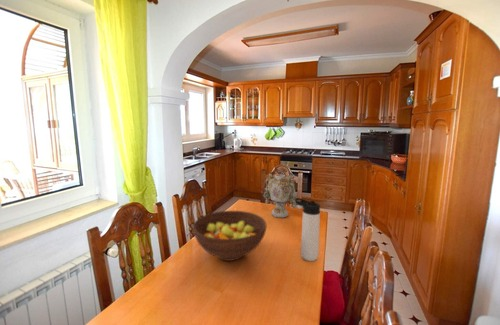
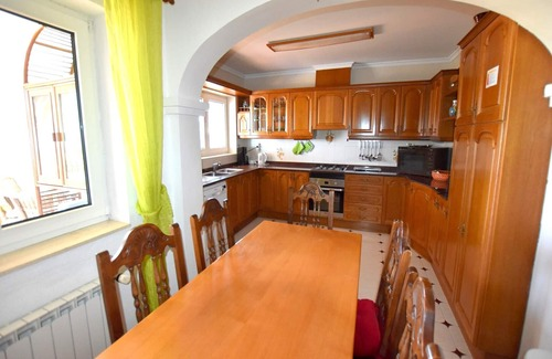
- fruit bowl [192,210,267,262]
- thermos bottle [294,197,321,262]
- vase [262,173,299,219]
